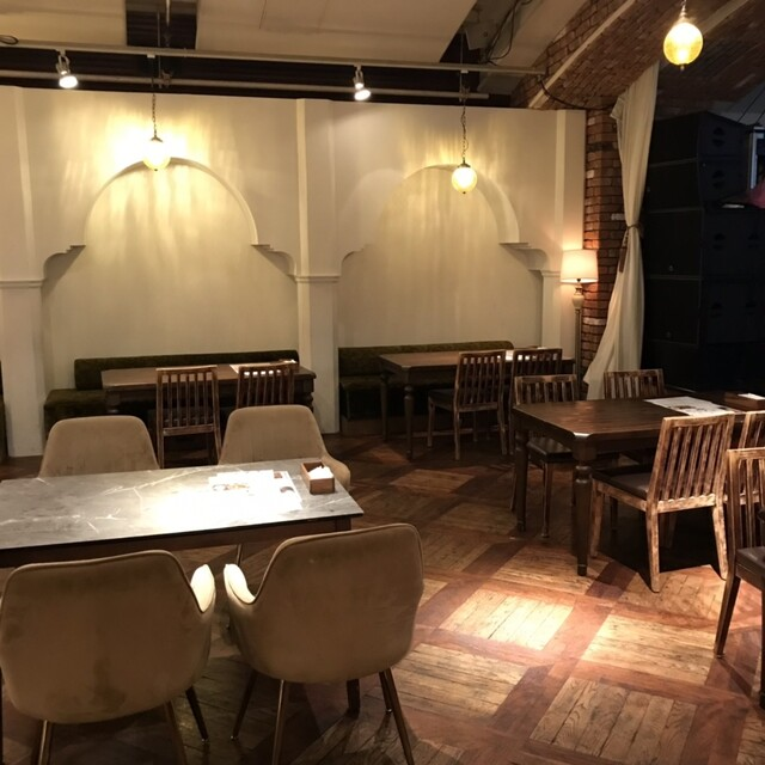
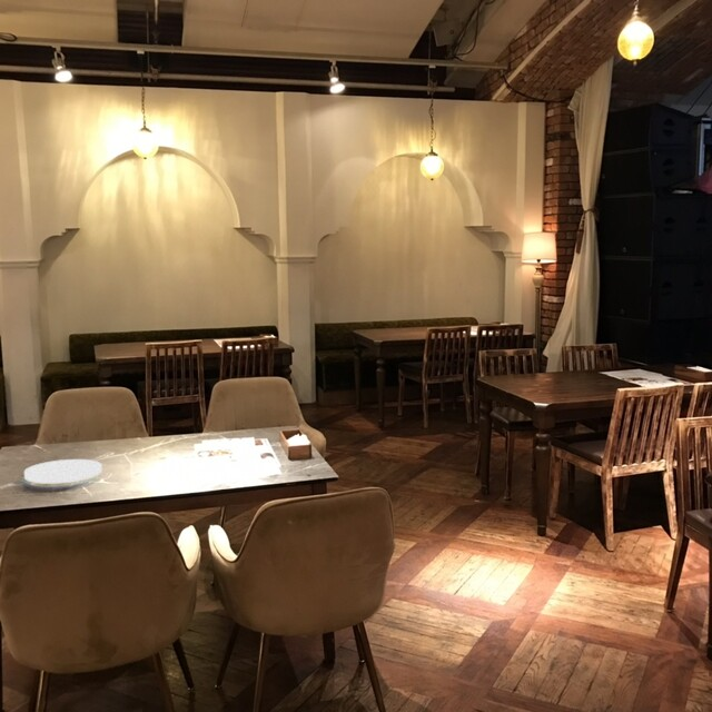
+ plate [23,458,103,485]
